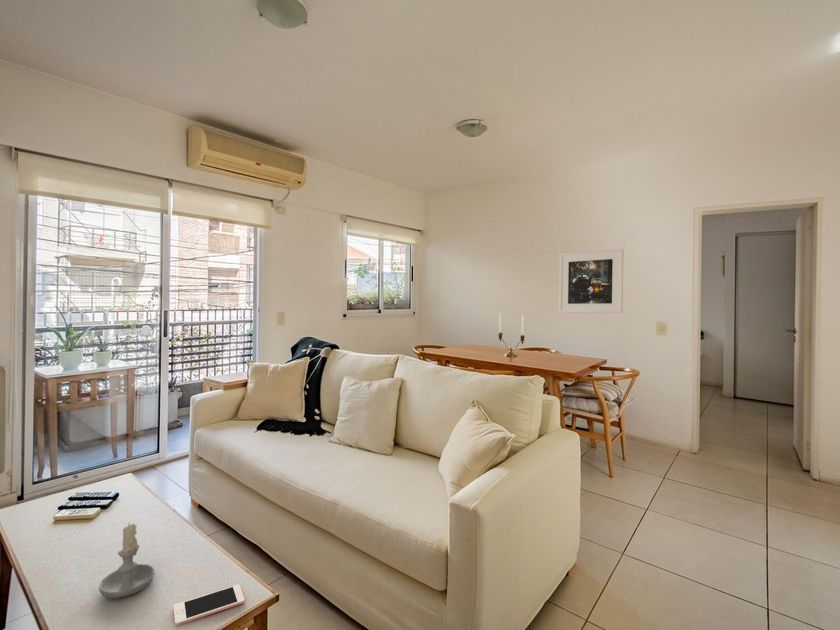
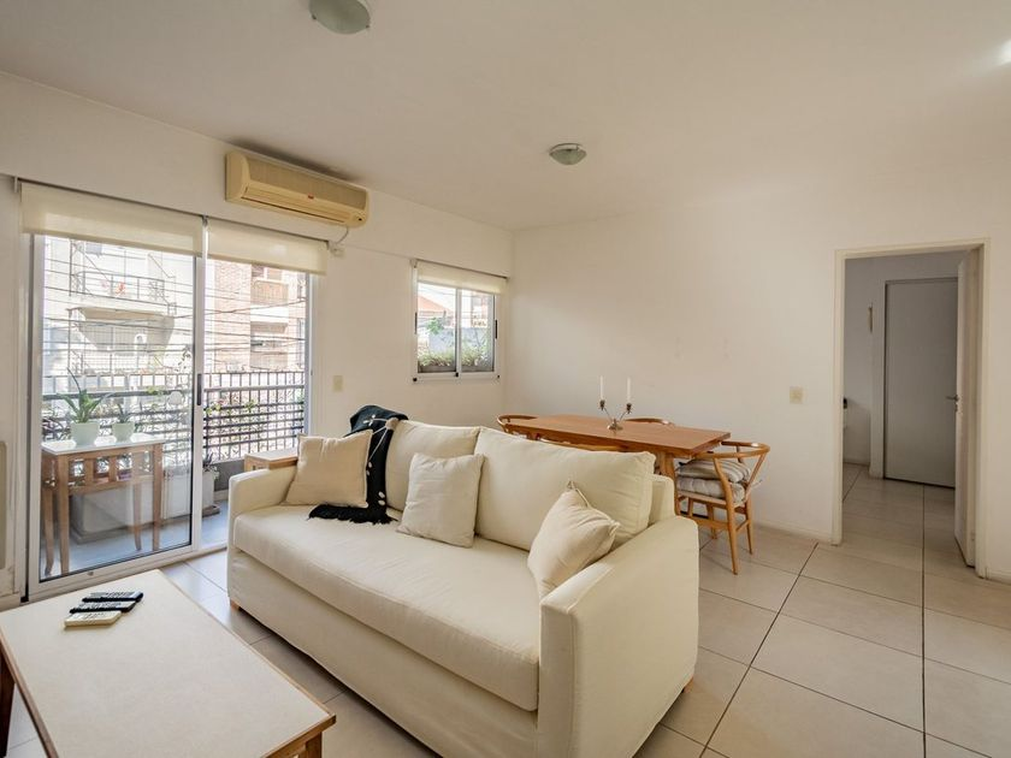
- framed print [558,248,624,314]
- candle [98,521,156,599]
- cell phone [173,584,246,627]
